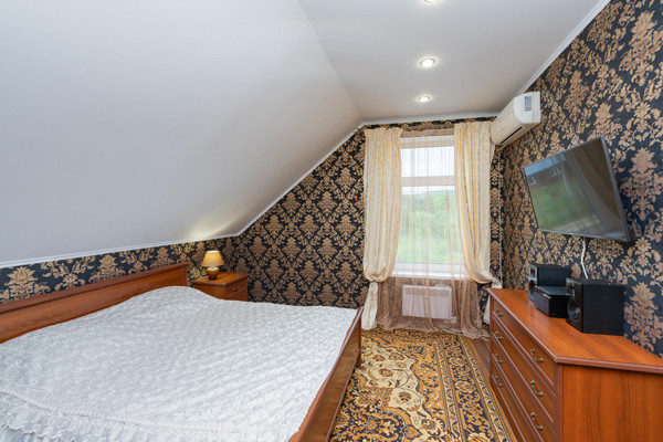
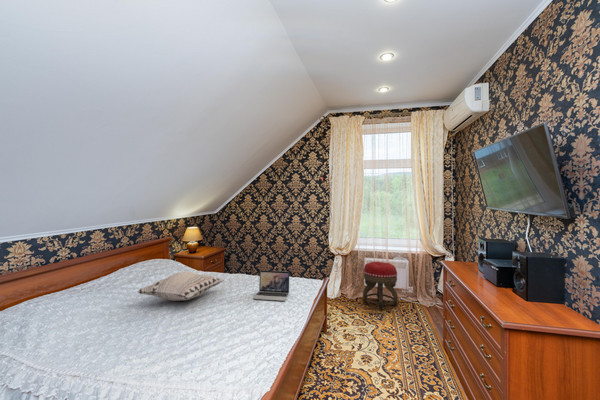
+ footstool [362,261,399,311]
+ laptop [252,270,290,302]
+ decorative pillow [137,271,225,302]
